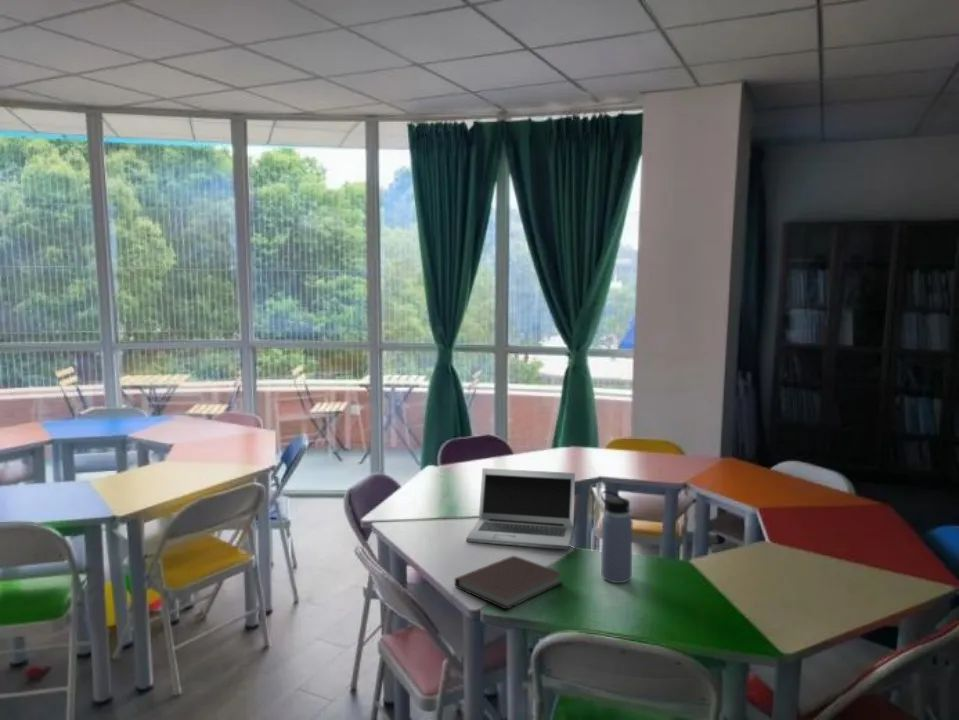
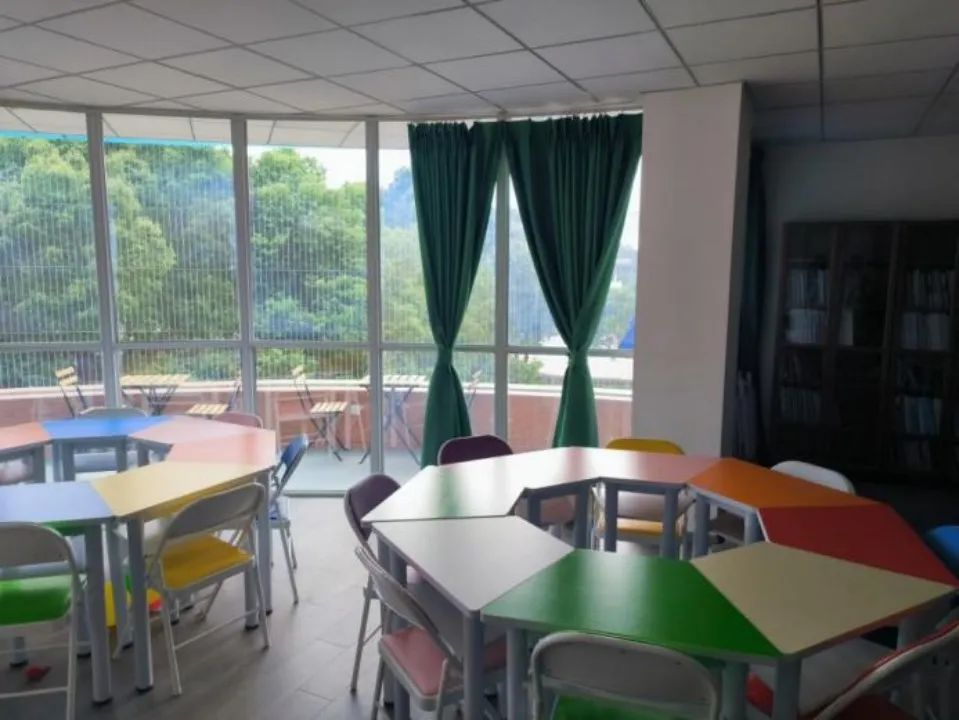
- notebook [454,555,564,611]
- laptop [465,467,576,550]
- water bottle [600,490,634,584]
